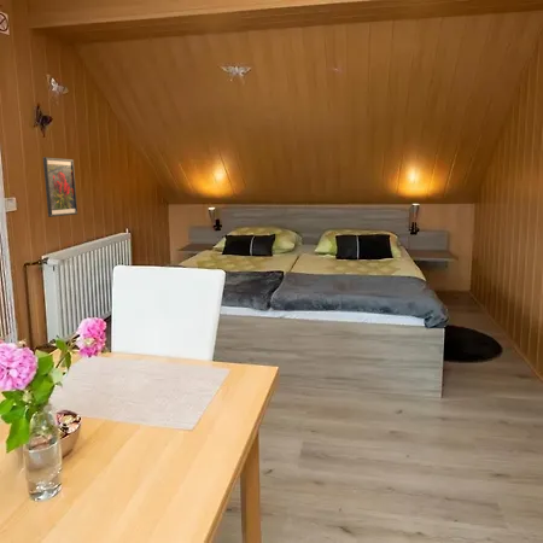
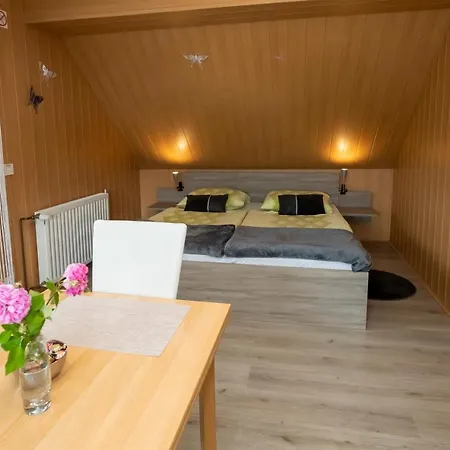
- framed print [42,156,78,218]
